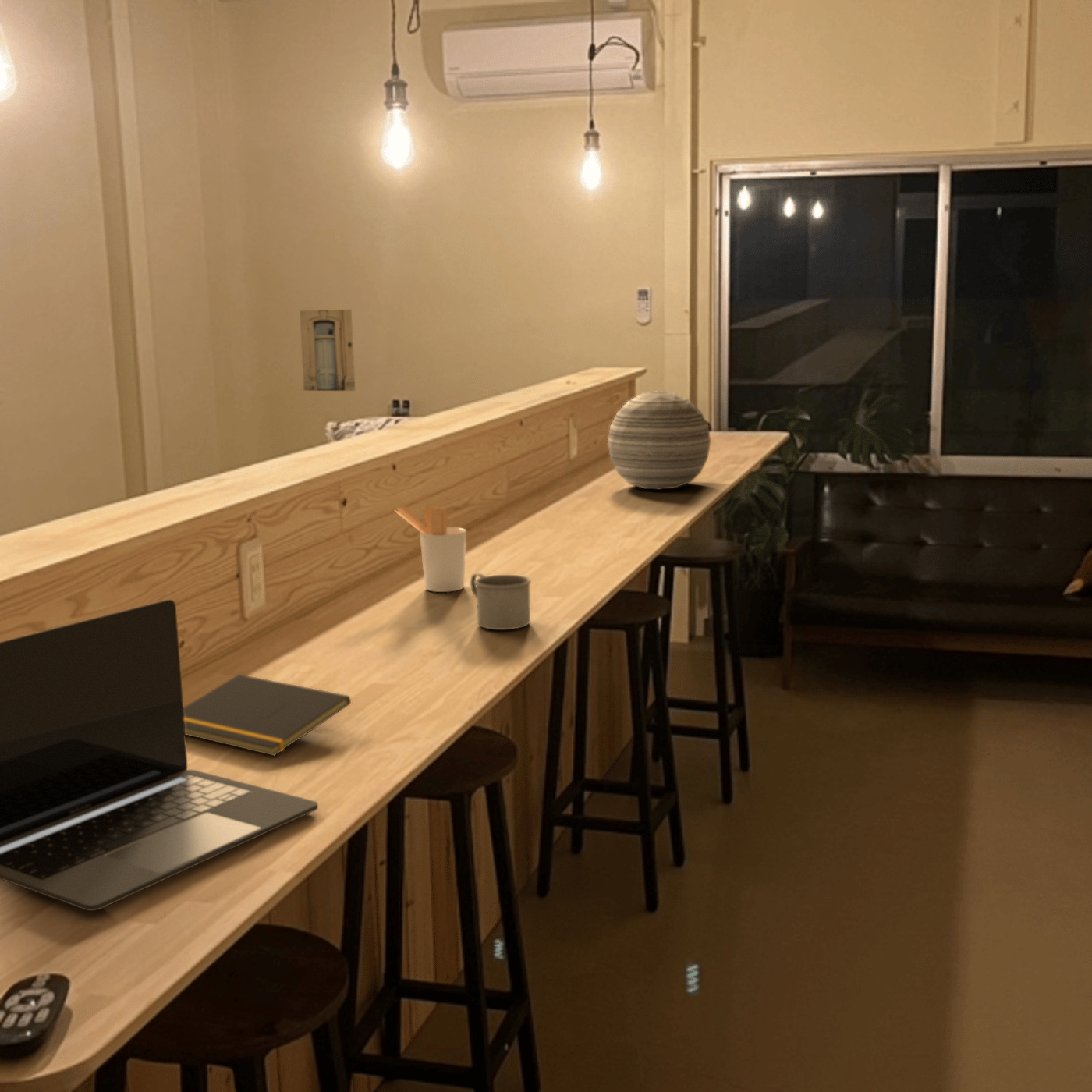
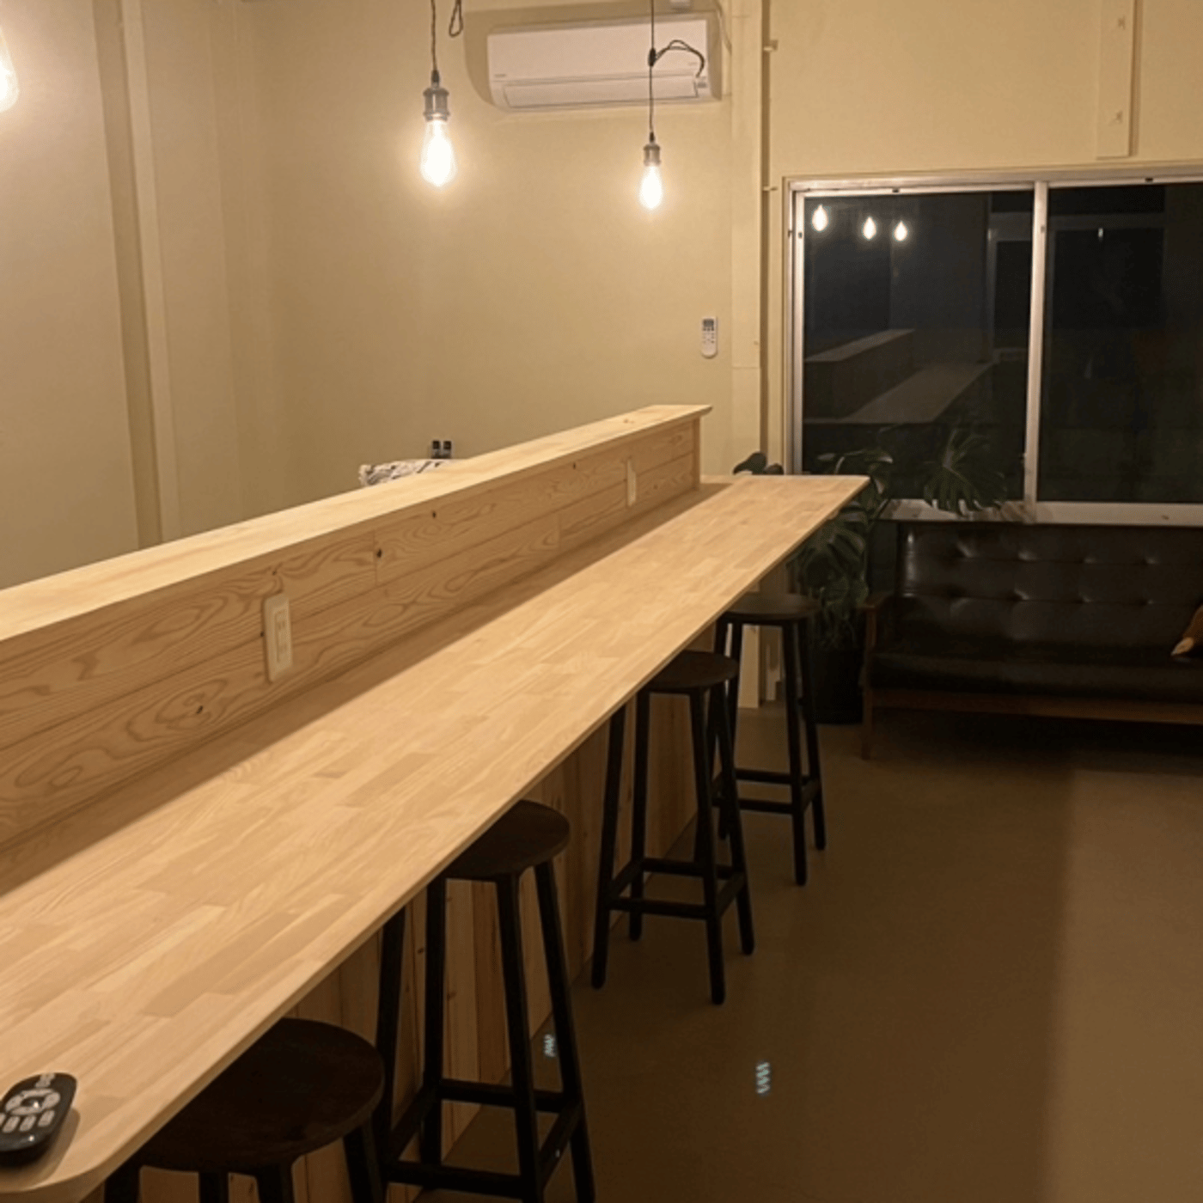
- notepad [183,674,352,757]
- wall art [299,309,356,392]
- laptop [0,599,319,912]
- mug [470,573,532,630]
- utensil holder [394,505,466,593]
- decorative orb [607,390,711,491]
